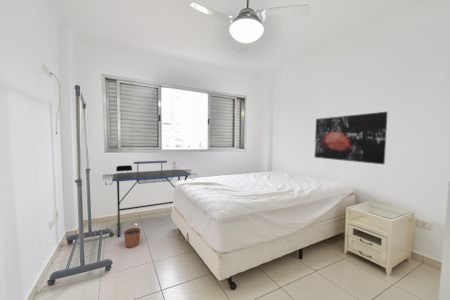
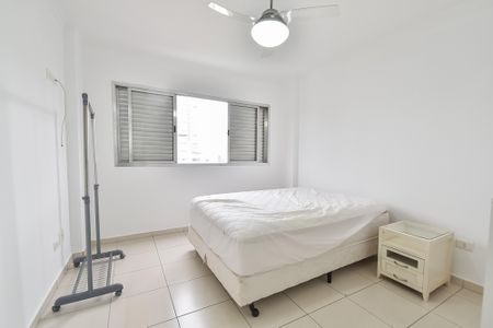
- desk [102,160,198,238]
- plant pot [123,226,141,249]
- wall art [314,111,389,165]
